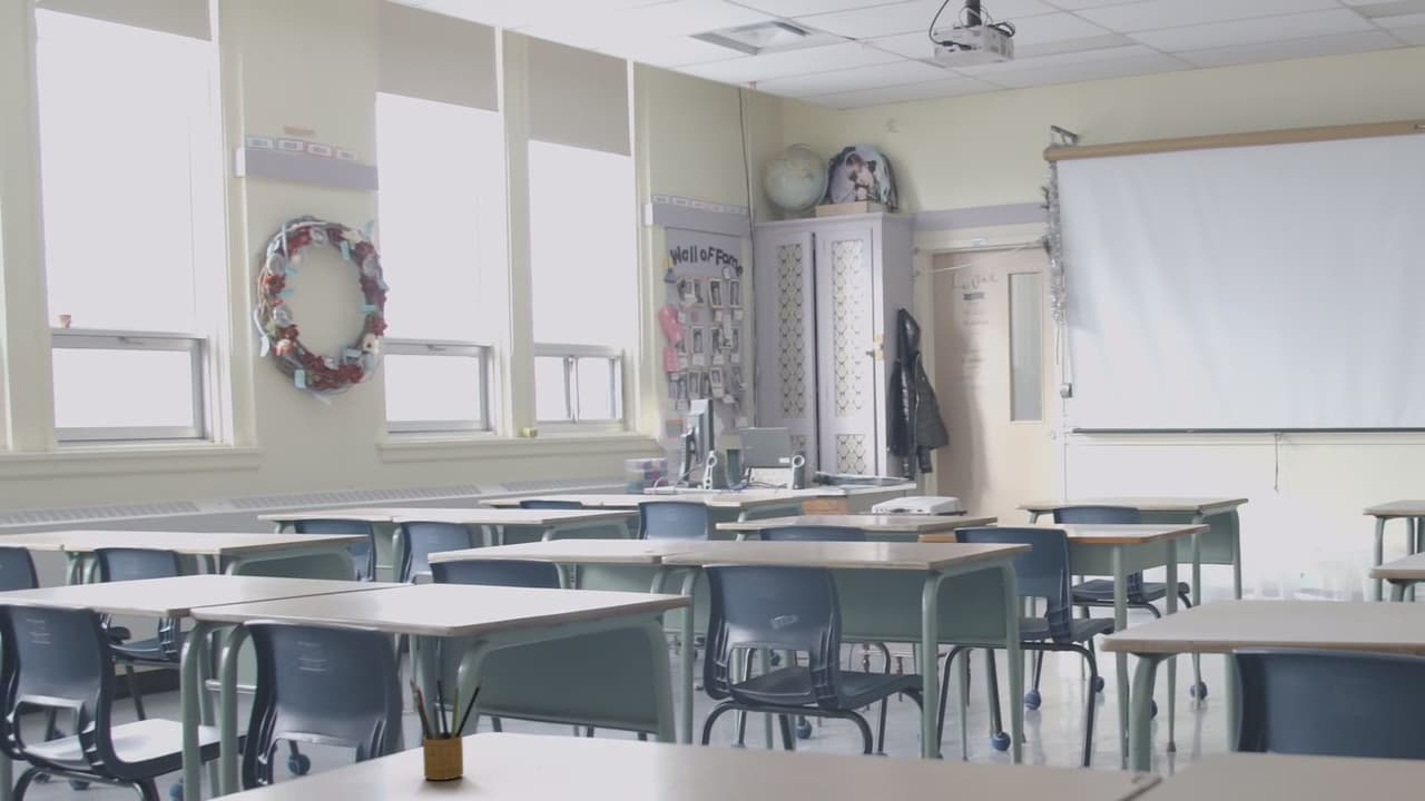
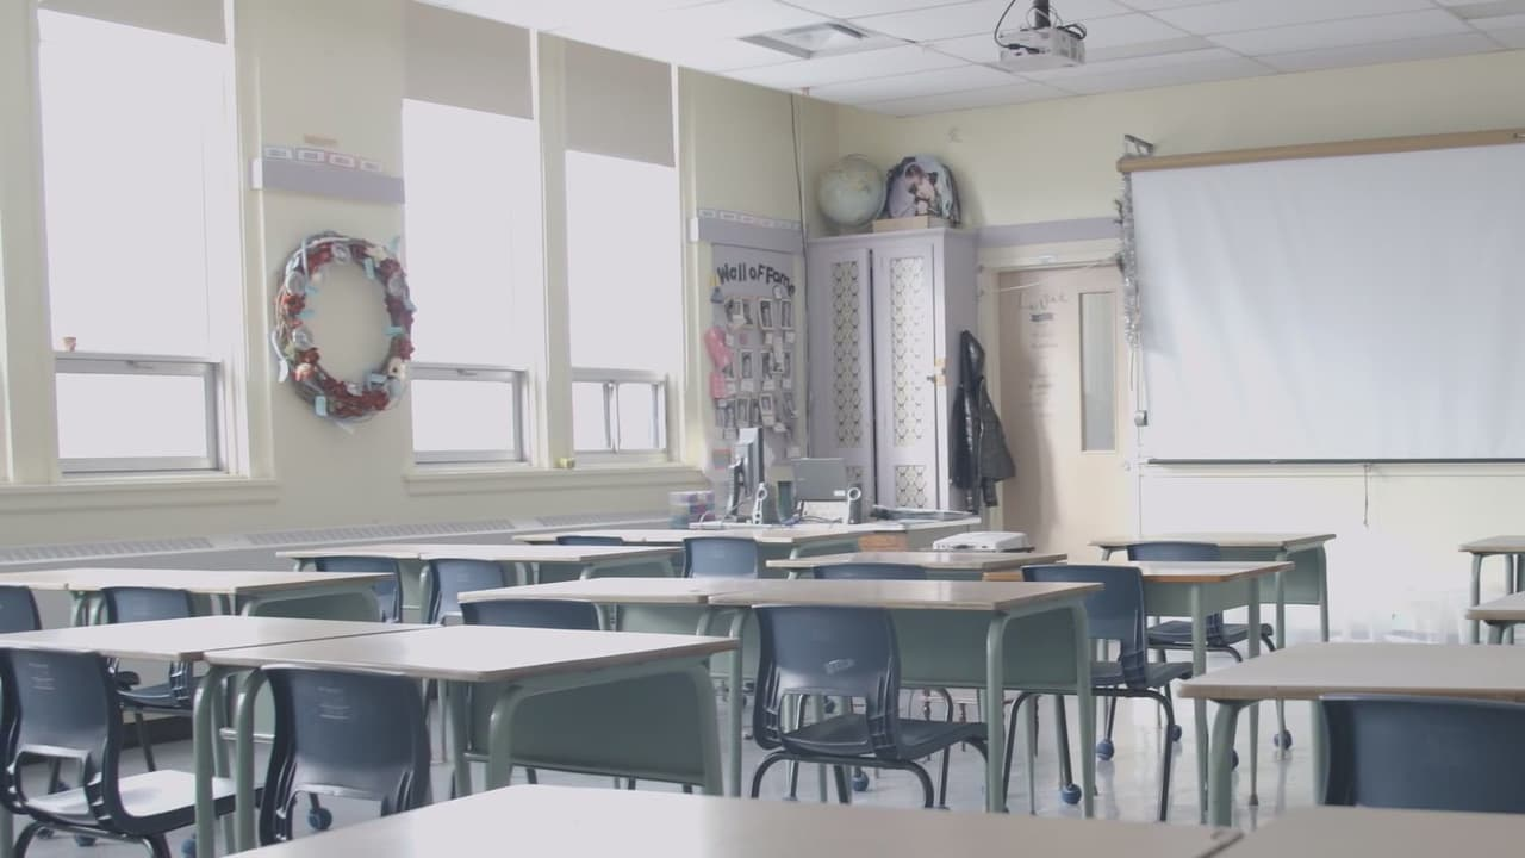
- pencil box [409,672,483,781]
